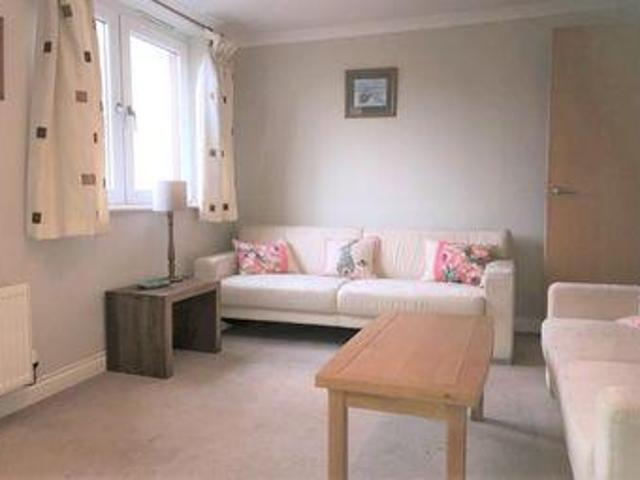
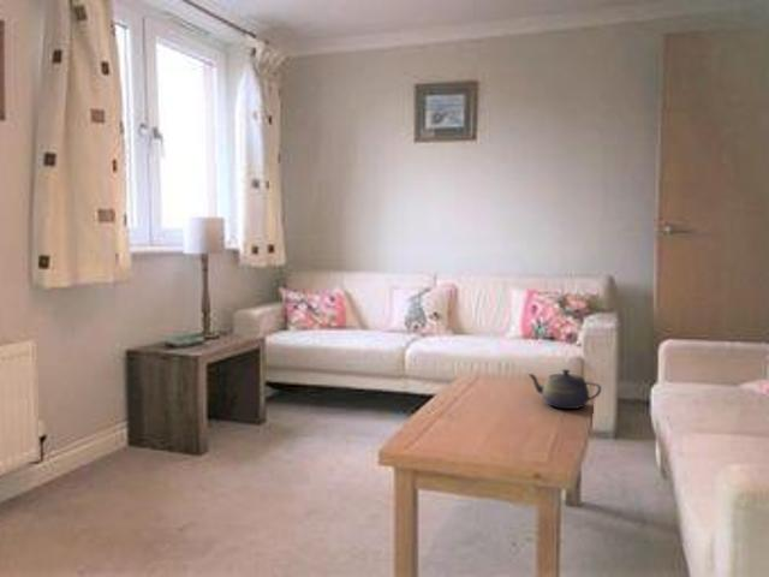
+ teapot [526,368,603,410]
